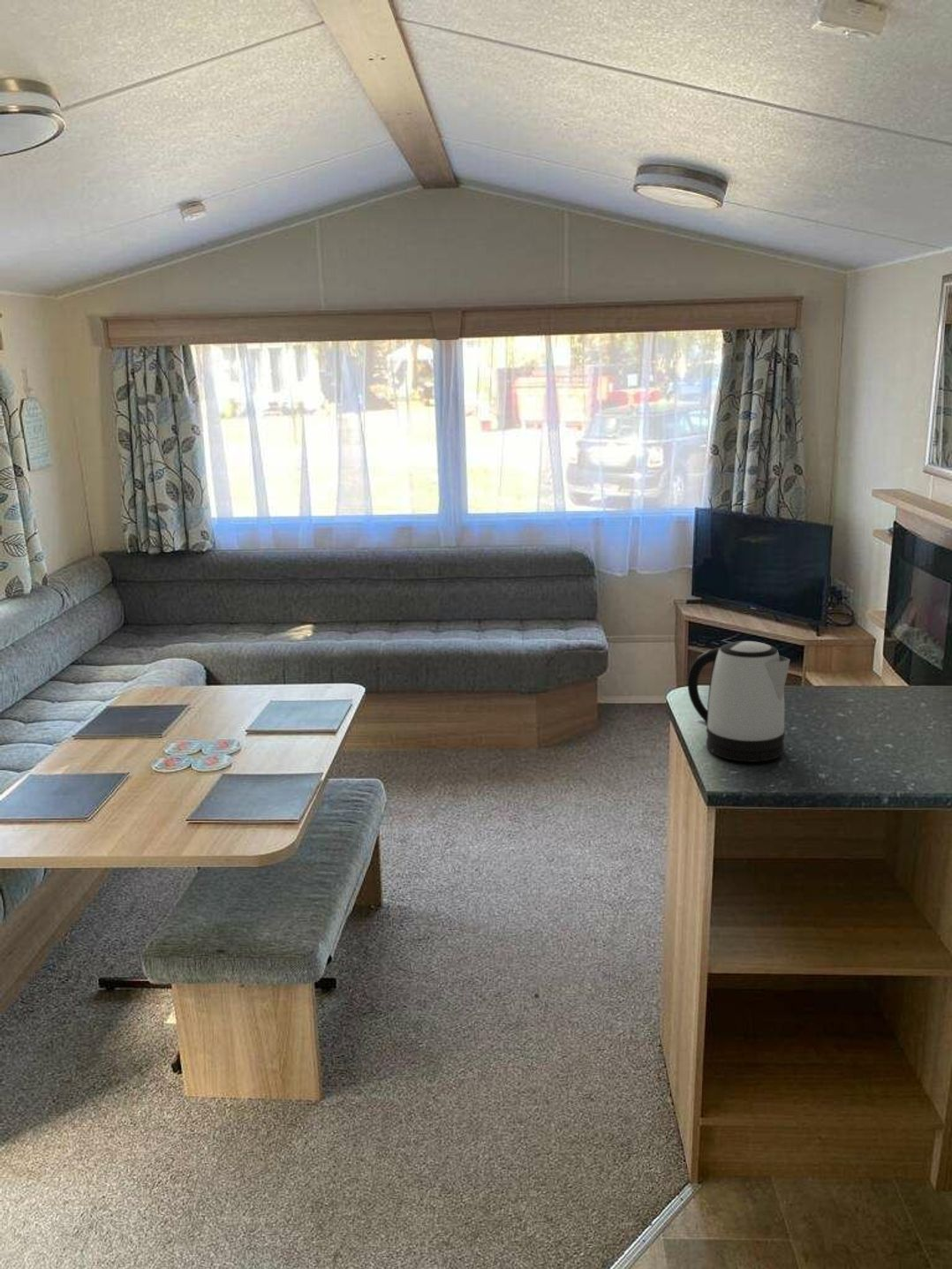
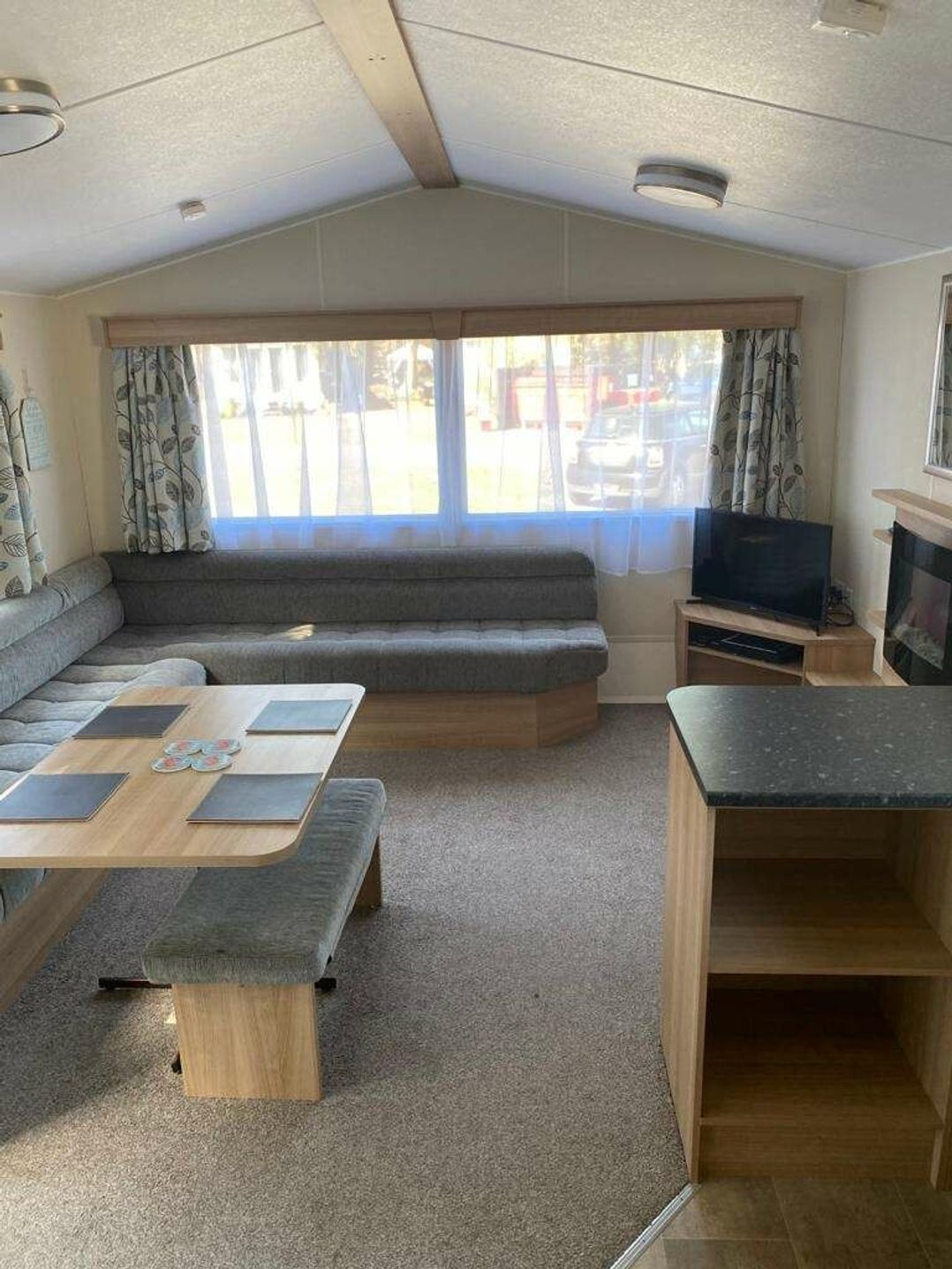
- kettle [687,640,790,763]
